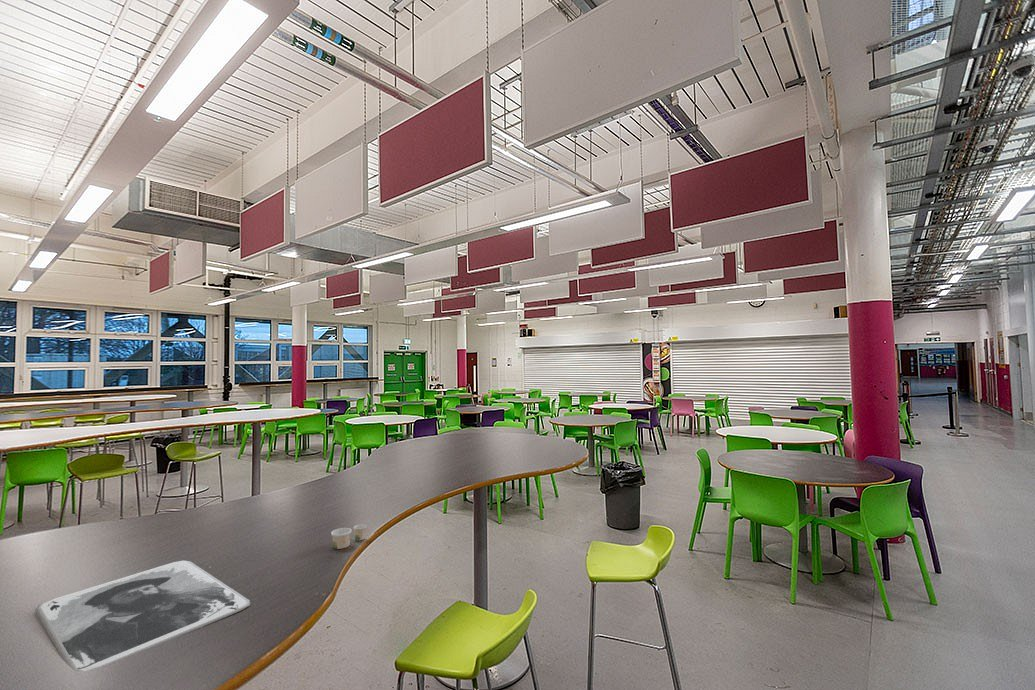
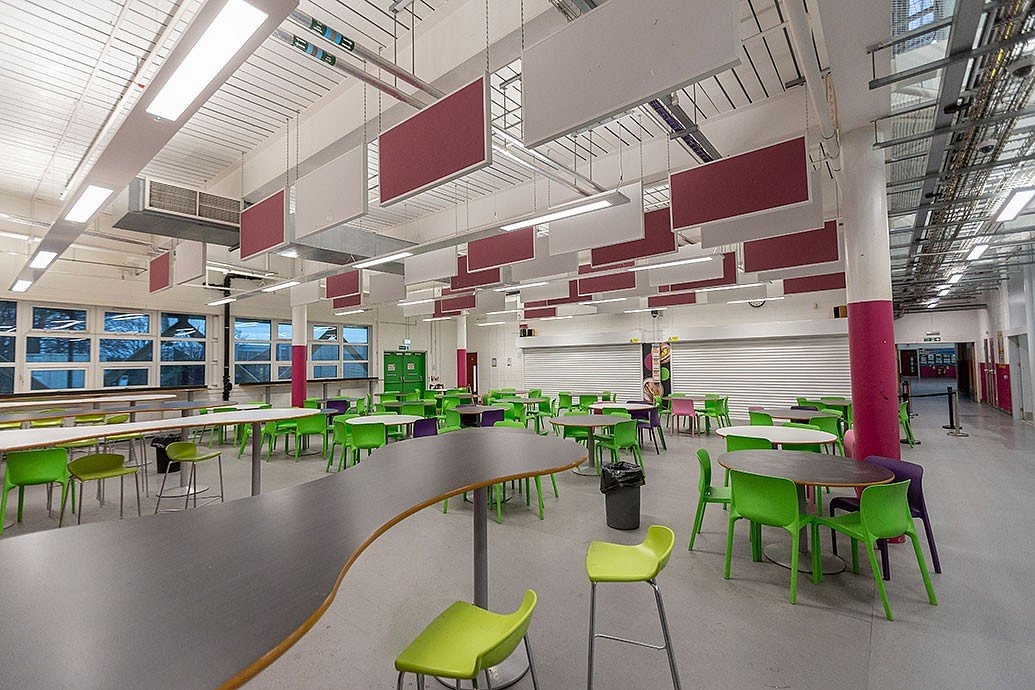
- paper cup [330,523,367,550]
- tray [34,559,251,672]
